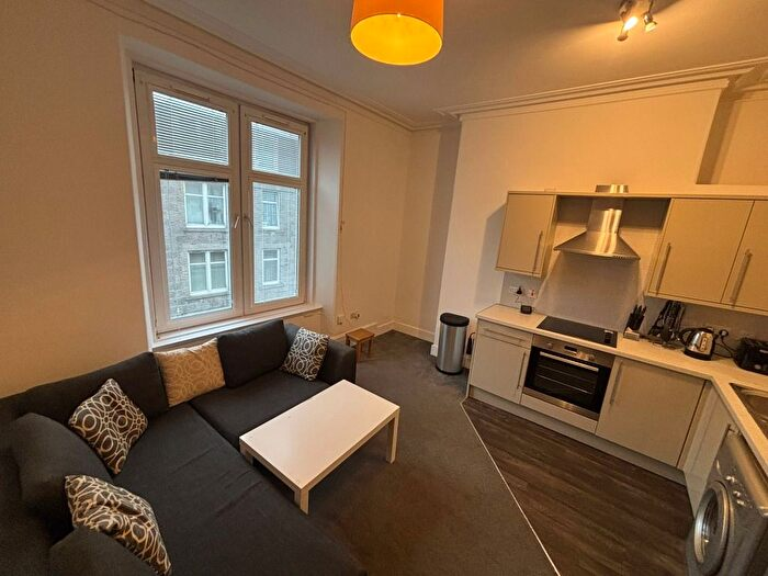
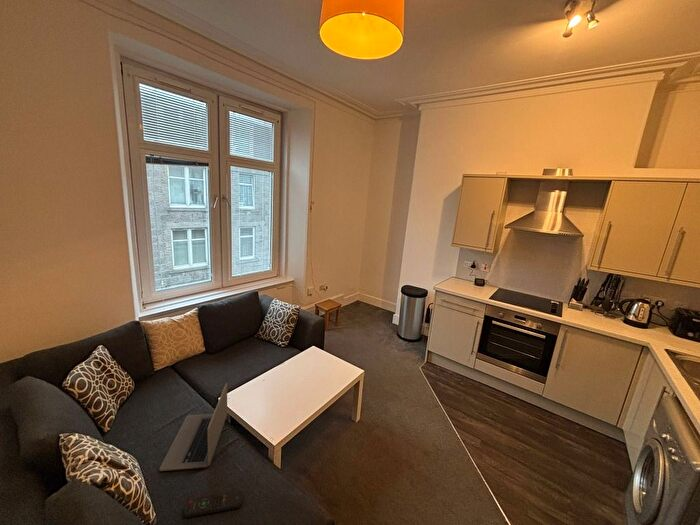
+ laptop [158,382,228,472]
+ remote control [183,489,244,519]
